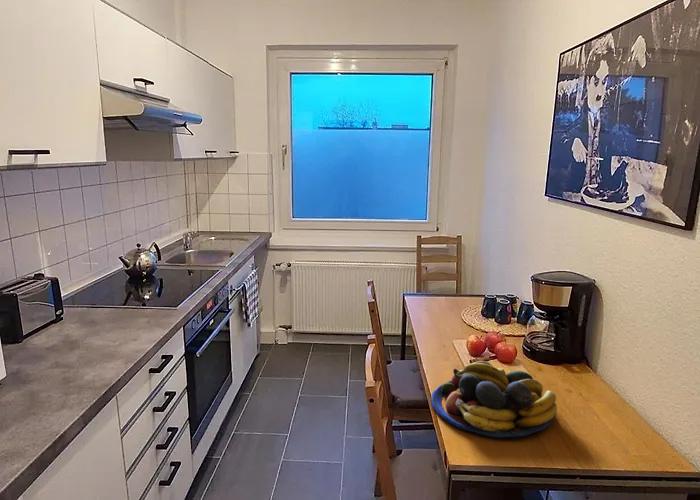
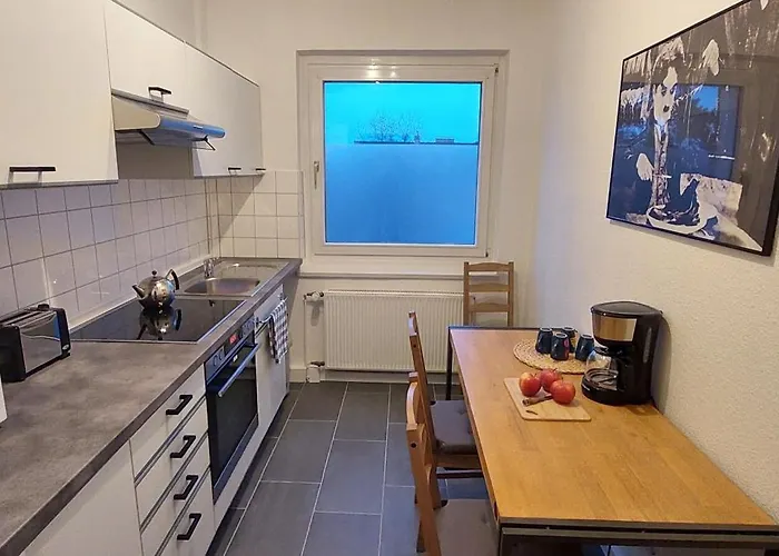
- fruit bowl [430,360,558,439]
